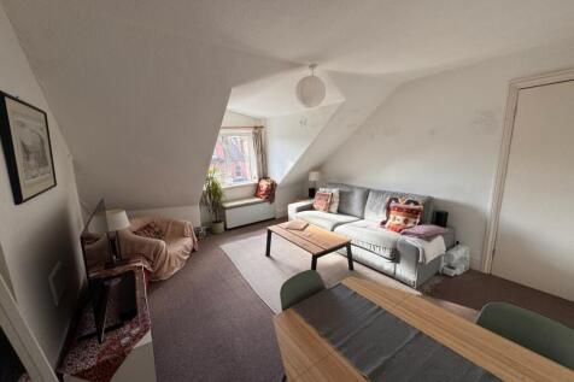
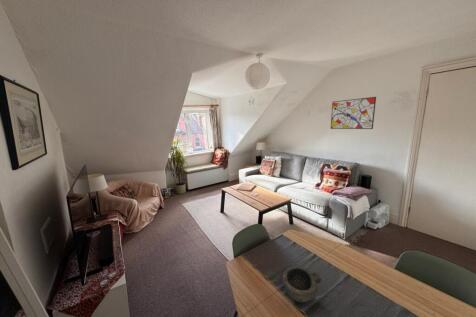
+ wall art [330,96,377,130]
+ bowl [281,266,322,304]
